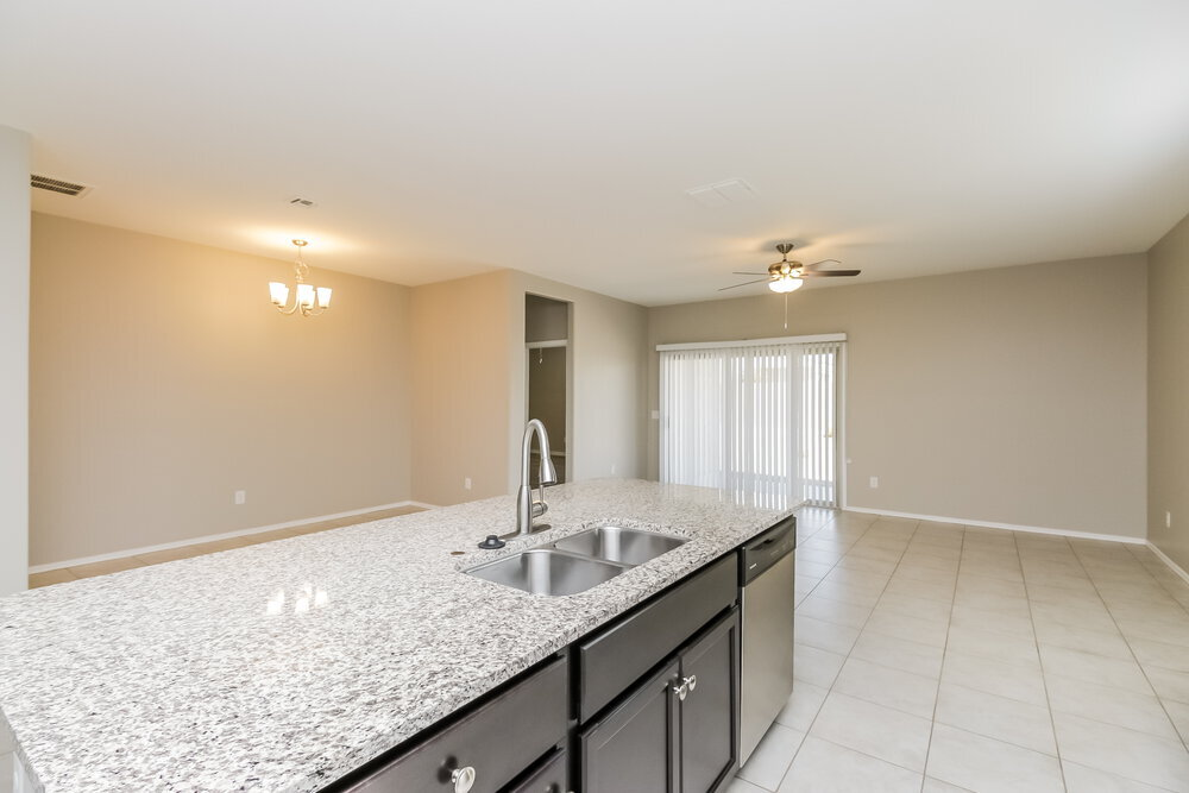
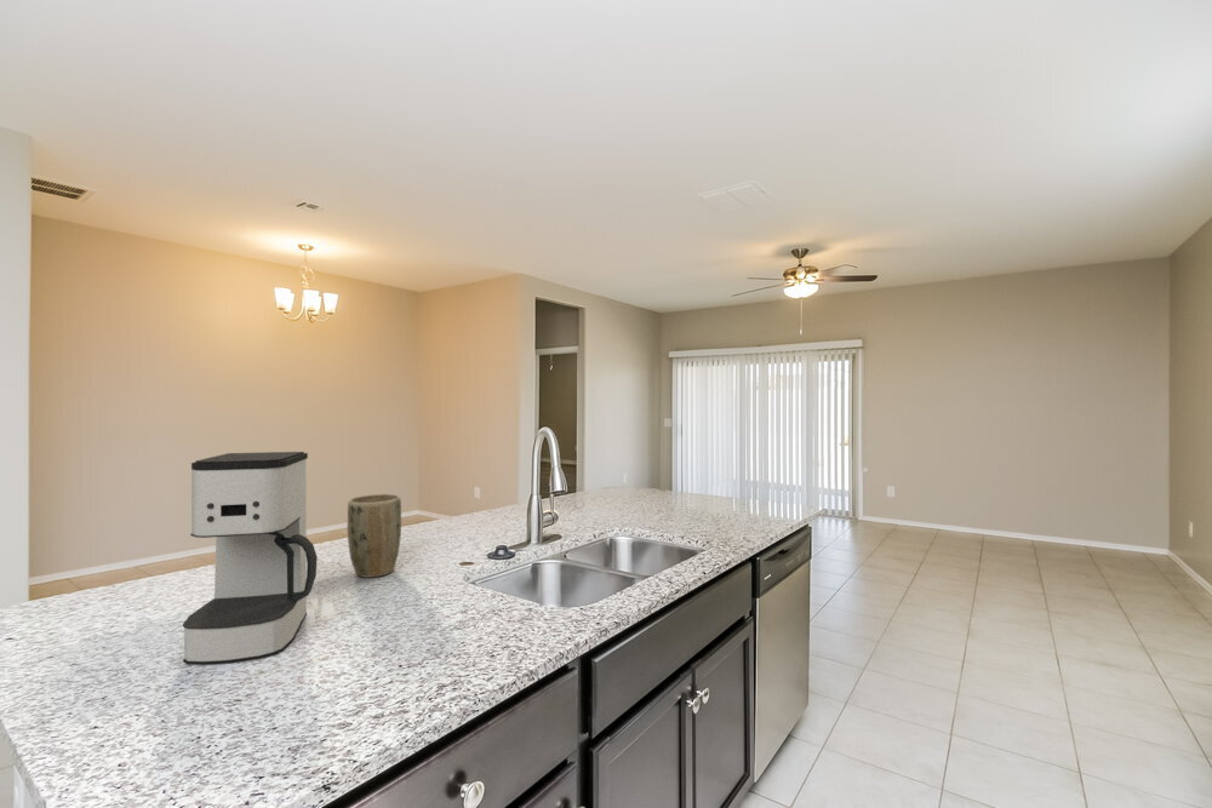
+ coffee maker [182,451,319,666]
+ plant pot [347,493,402,579]
